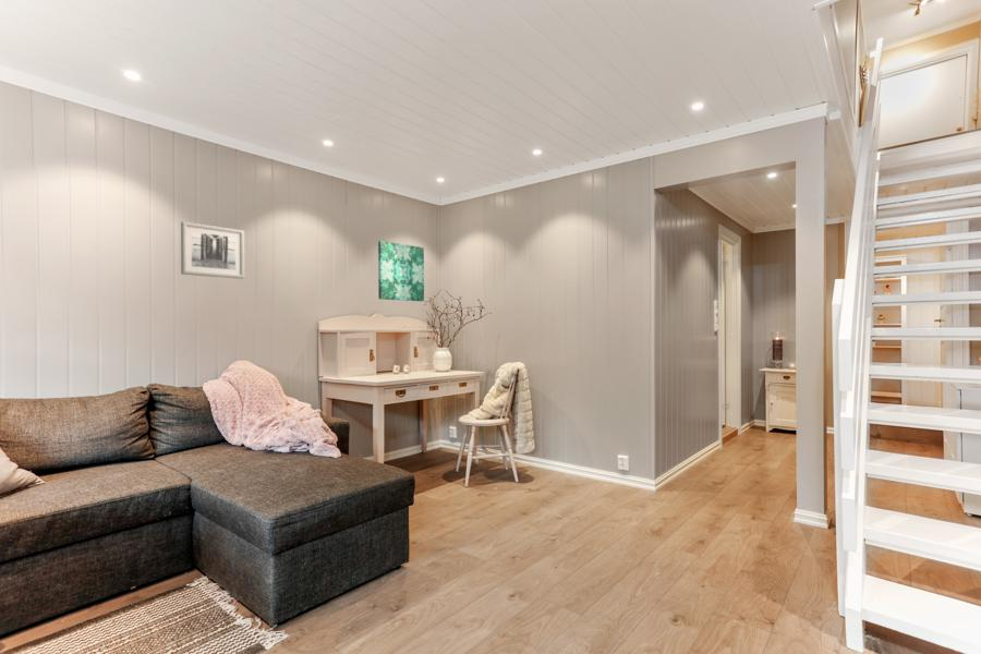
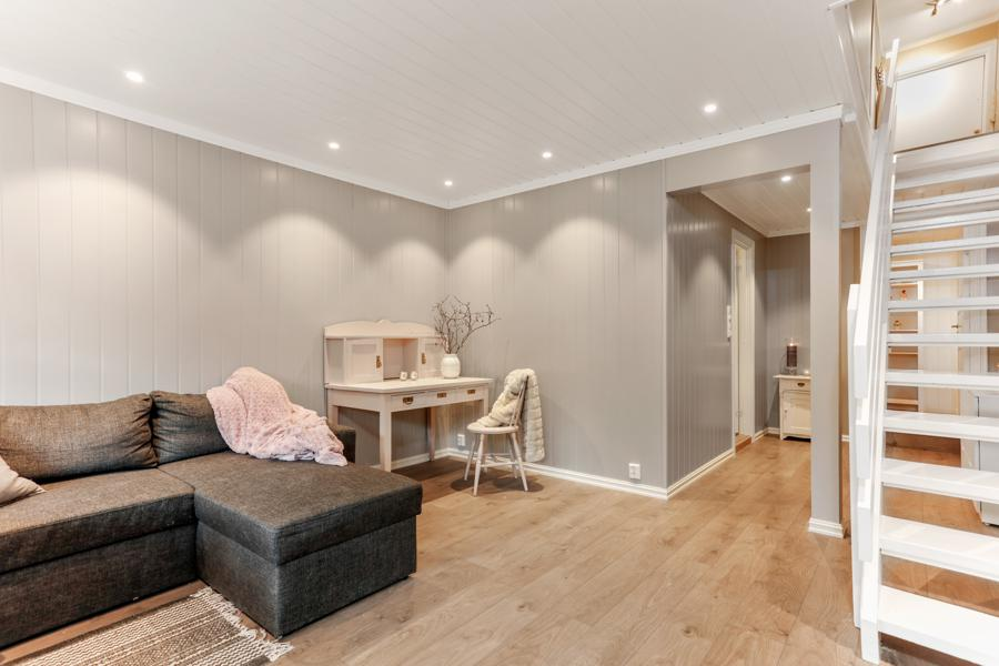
- wall art [180,220,245,280]
- wall art [377,240,425,302]
